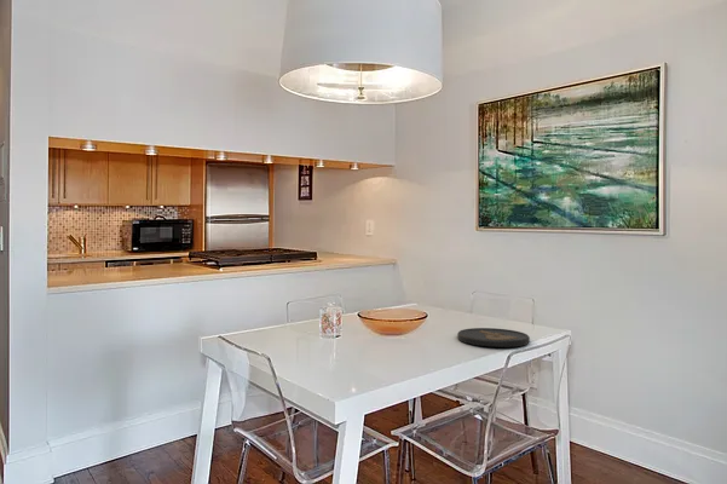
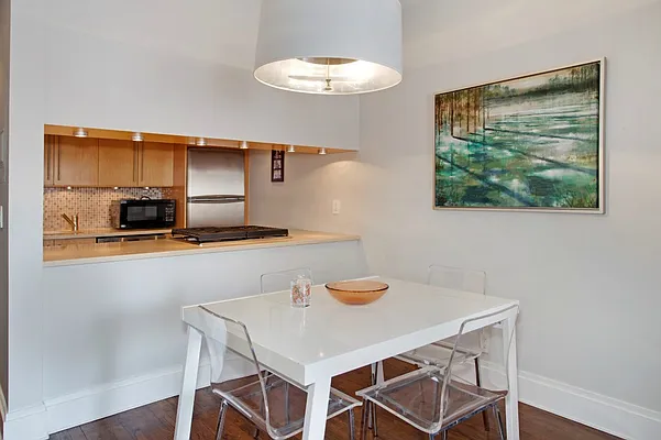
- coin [456,327,531,348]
